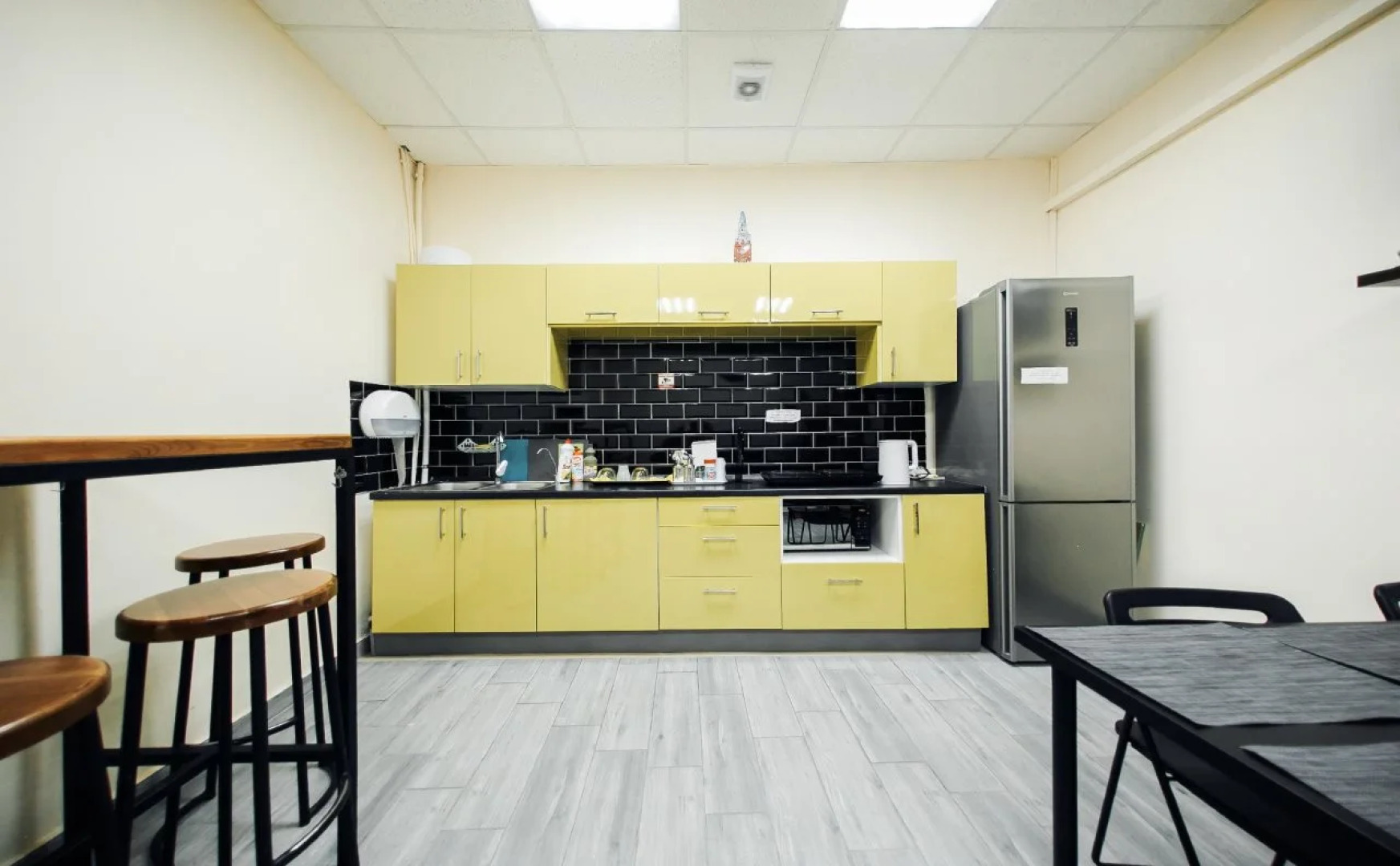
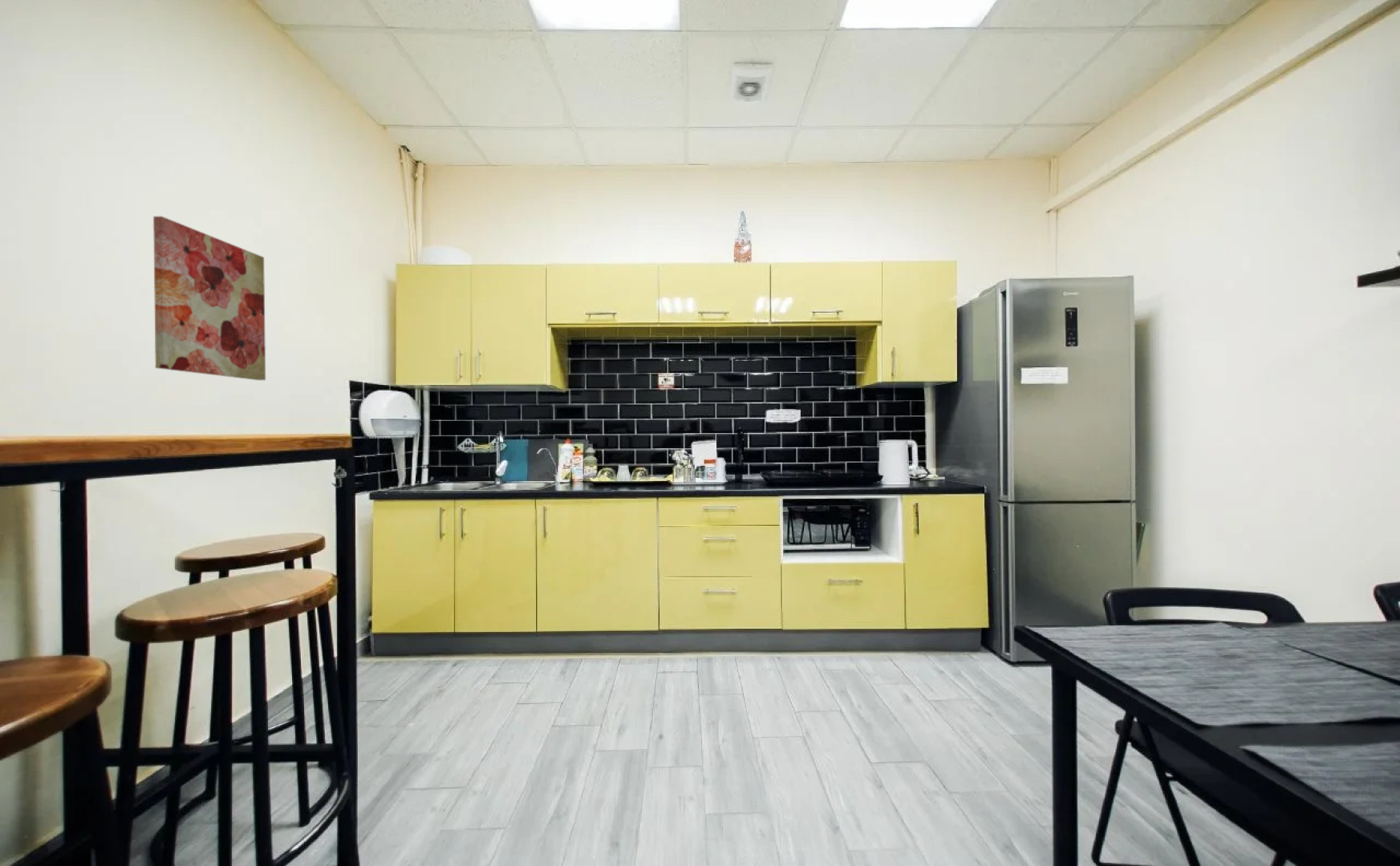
+ wall art [152,216,266,381]
